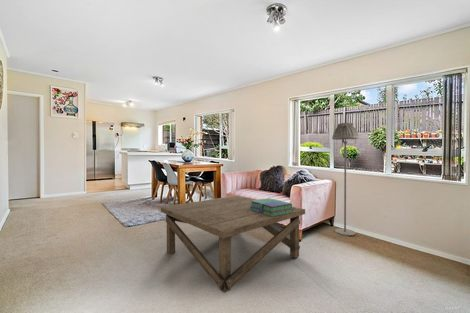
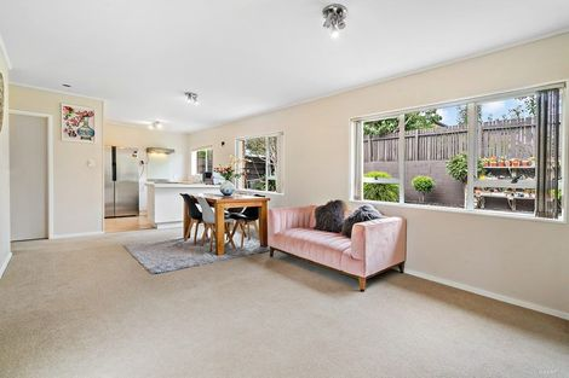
- floor lamp [331,122,360,237]
- stack of books [249,197,293,217]
- coffee table [160,195,306,294]
